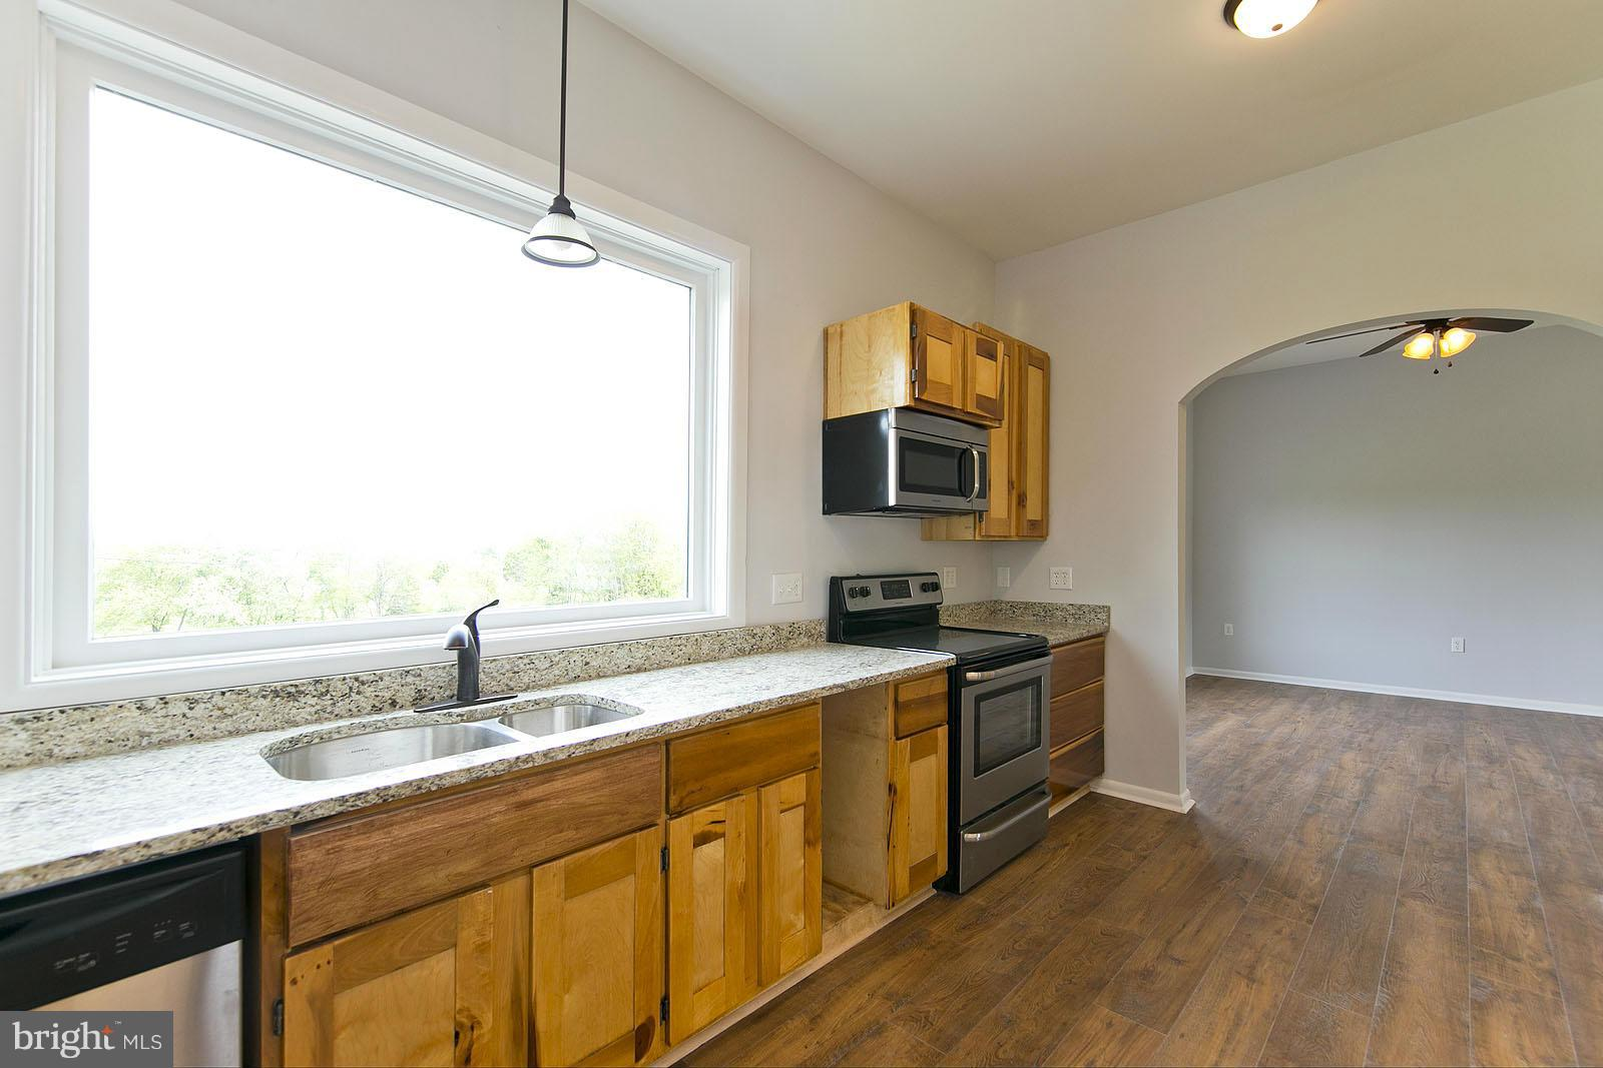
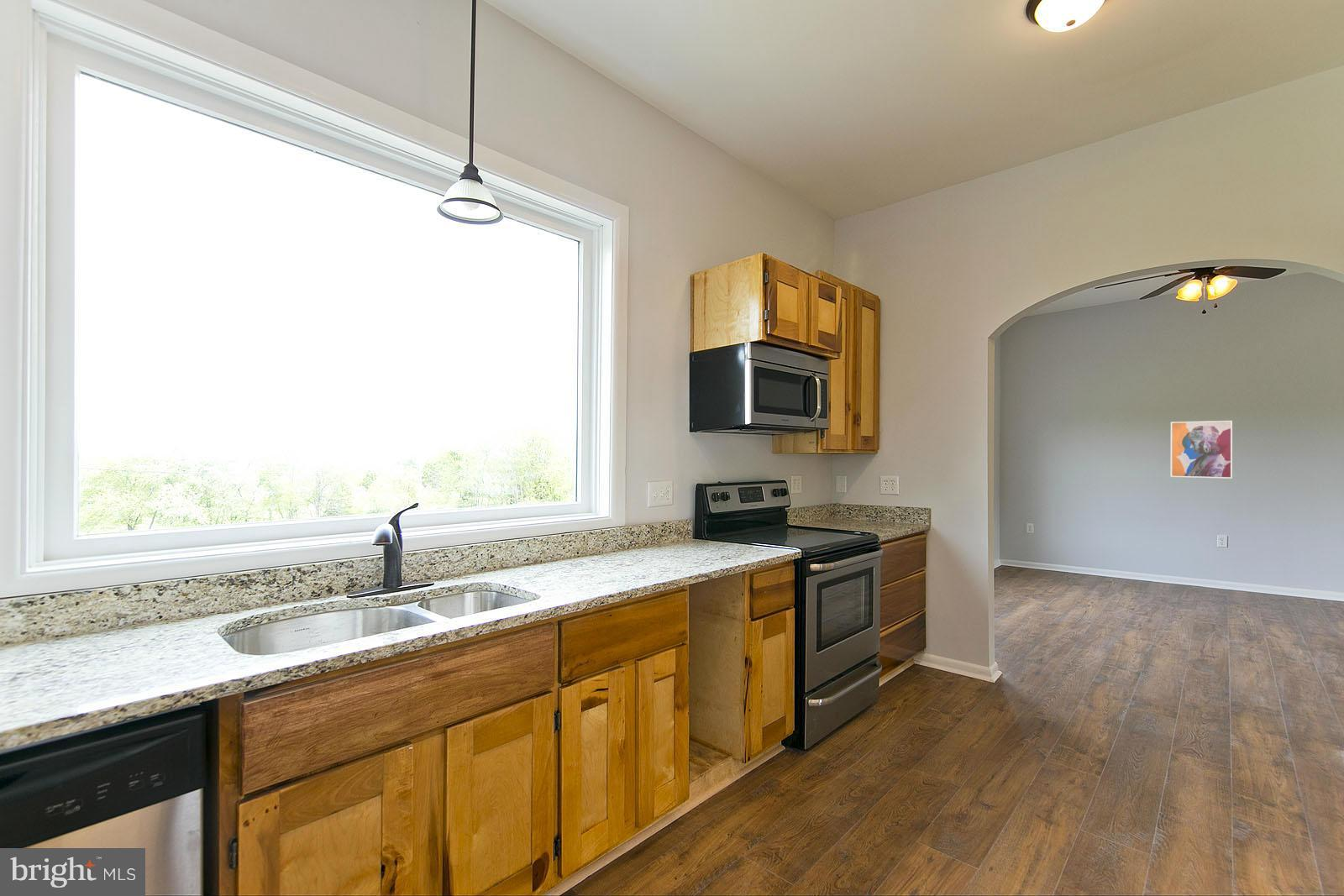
+ wall art [1170,420,1233,479]
